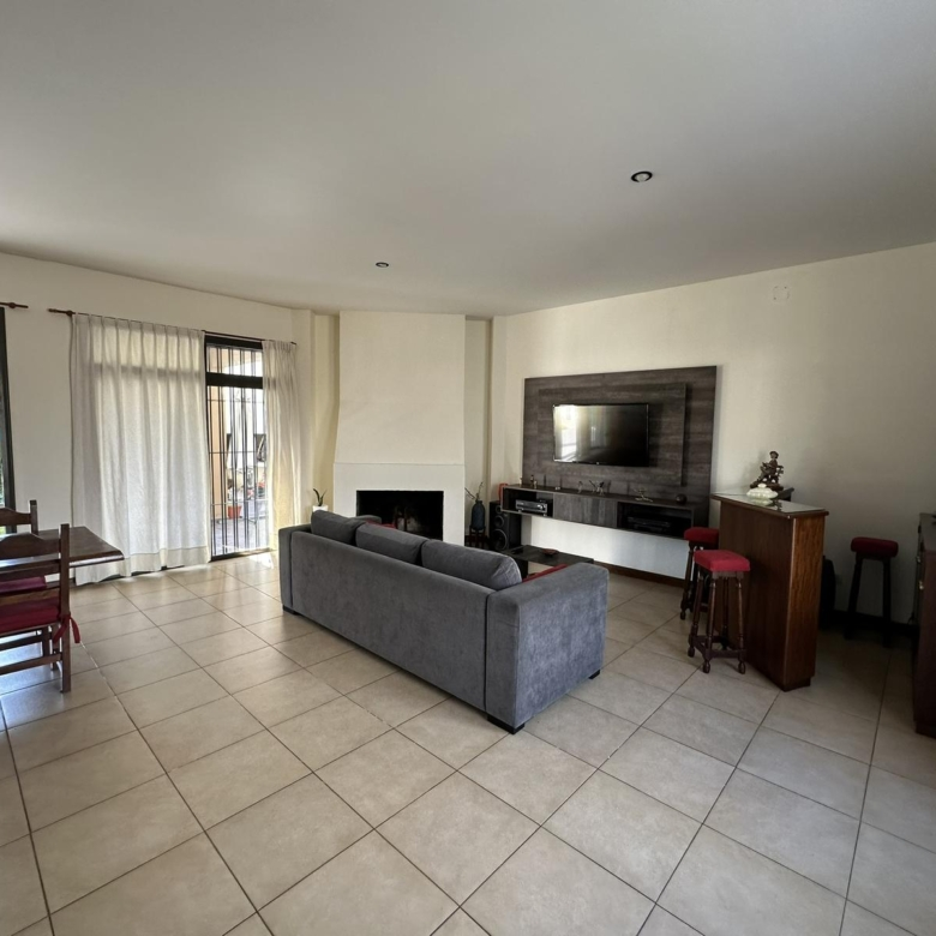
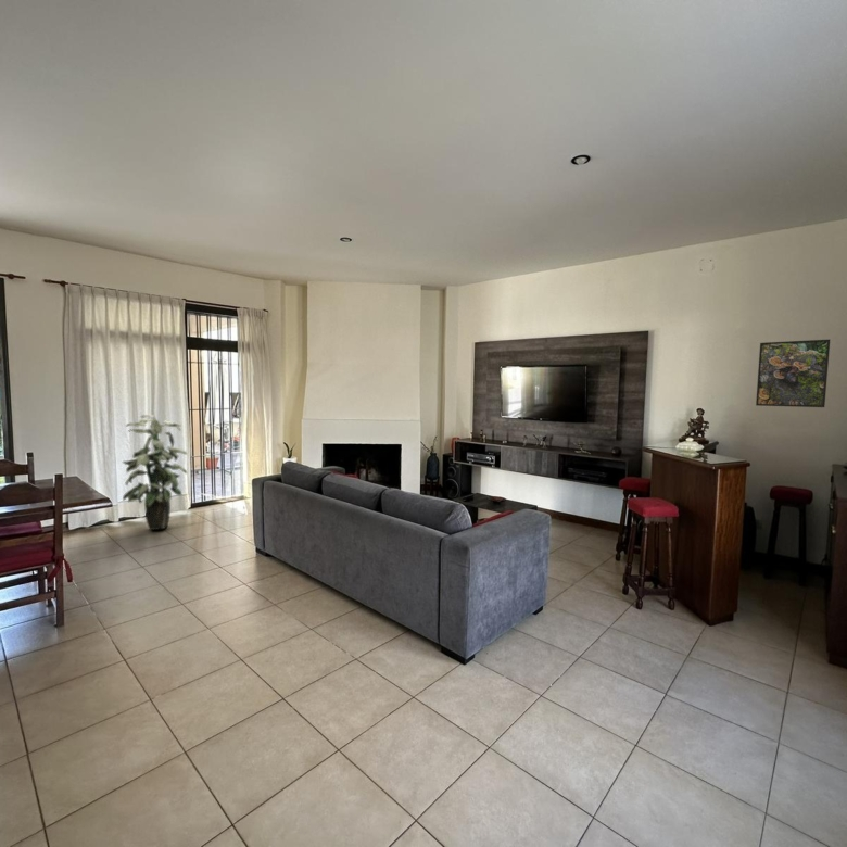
+ indoor plant [121,414,188,531]
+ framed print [755,339,831,408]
